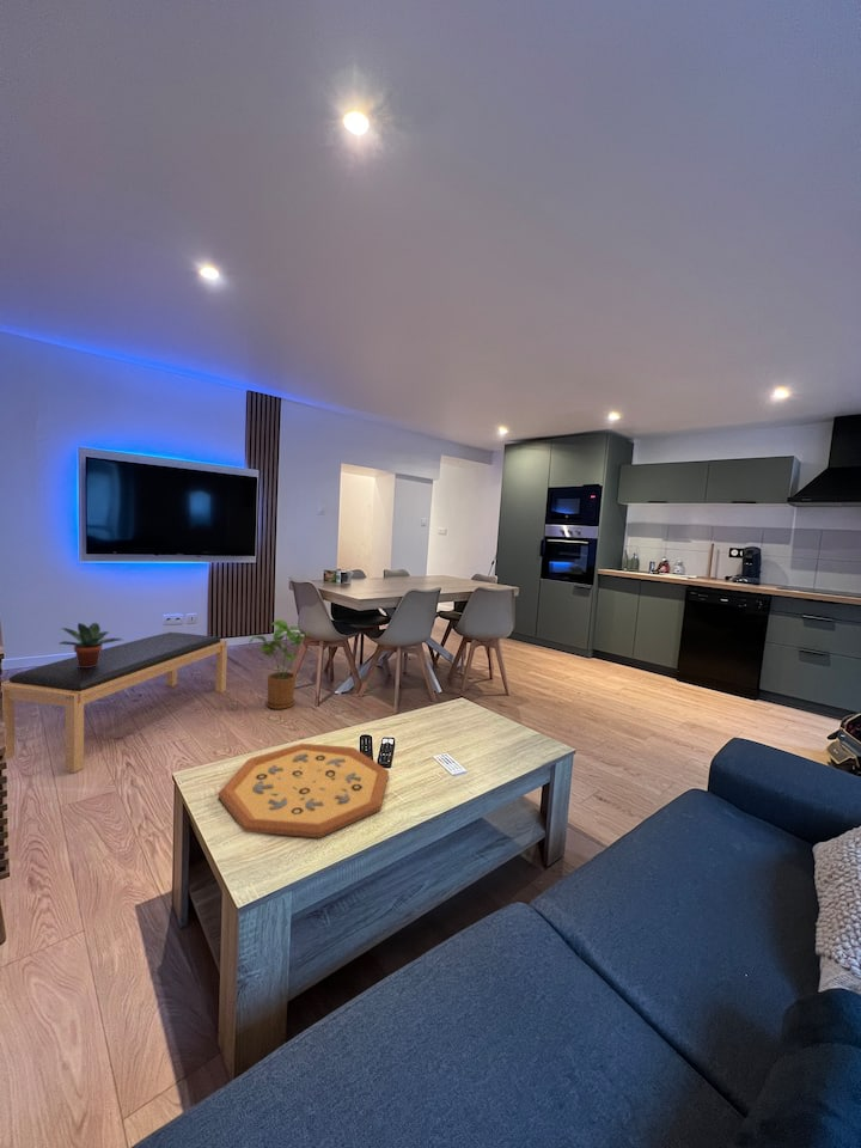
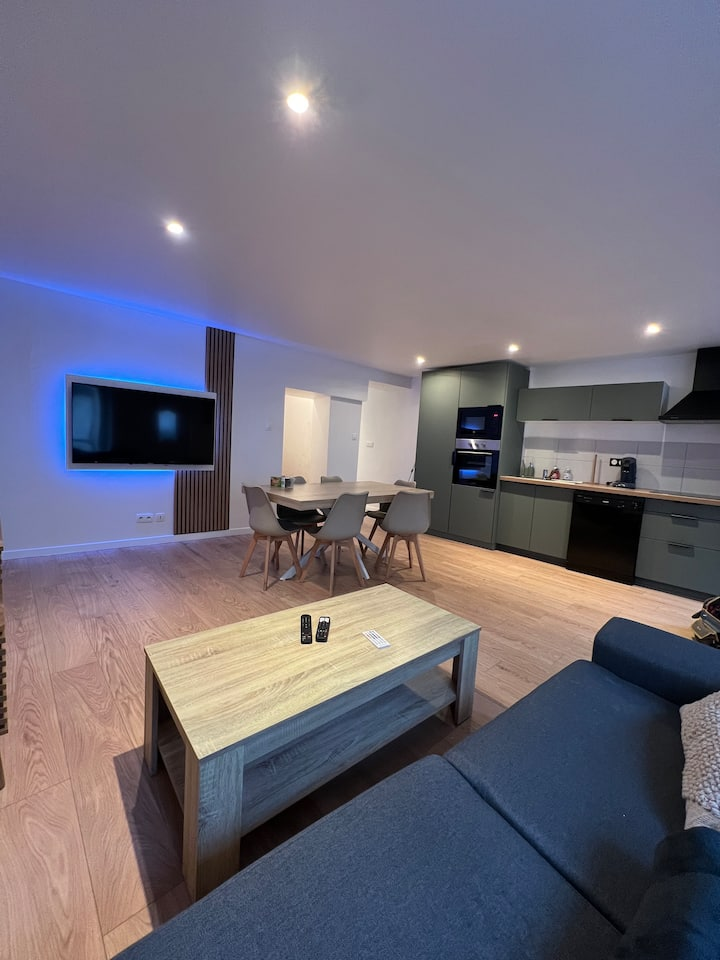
- decorative tray [218,743,390,839]
- potted plant [57,622,123,667]
- bench [0,631,228,774]
- house plant [248,619,310,710]
